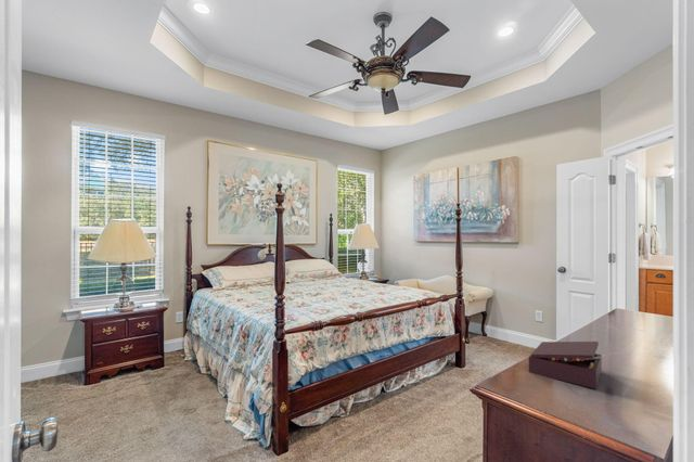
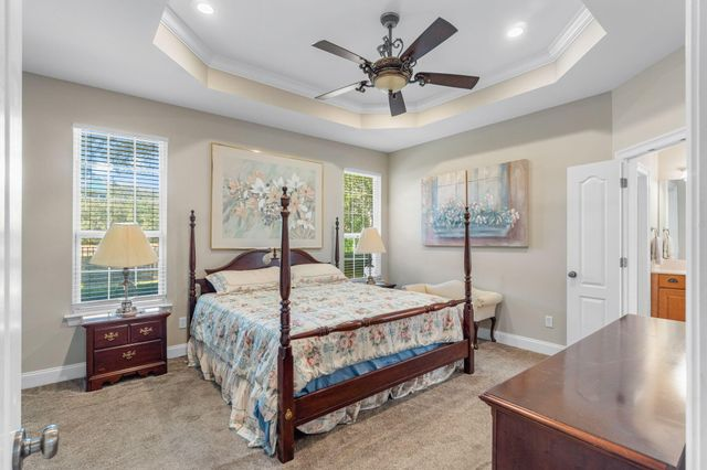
- jewelry box [528,341,603,389]
